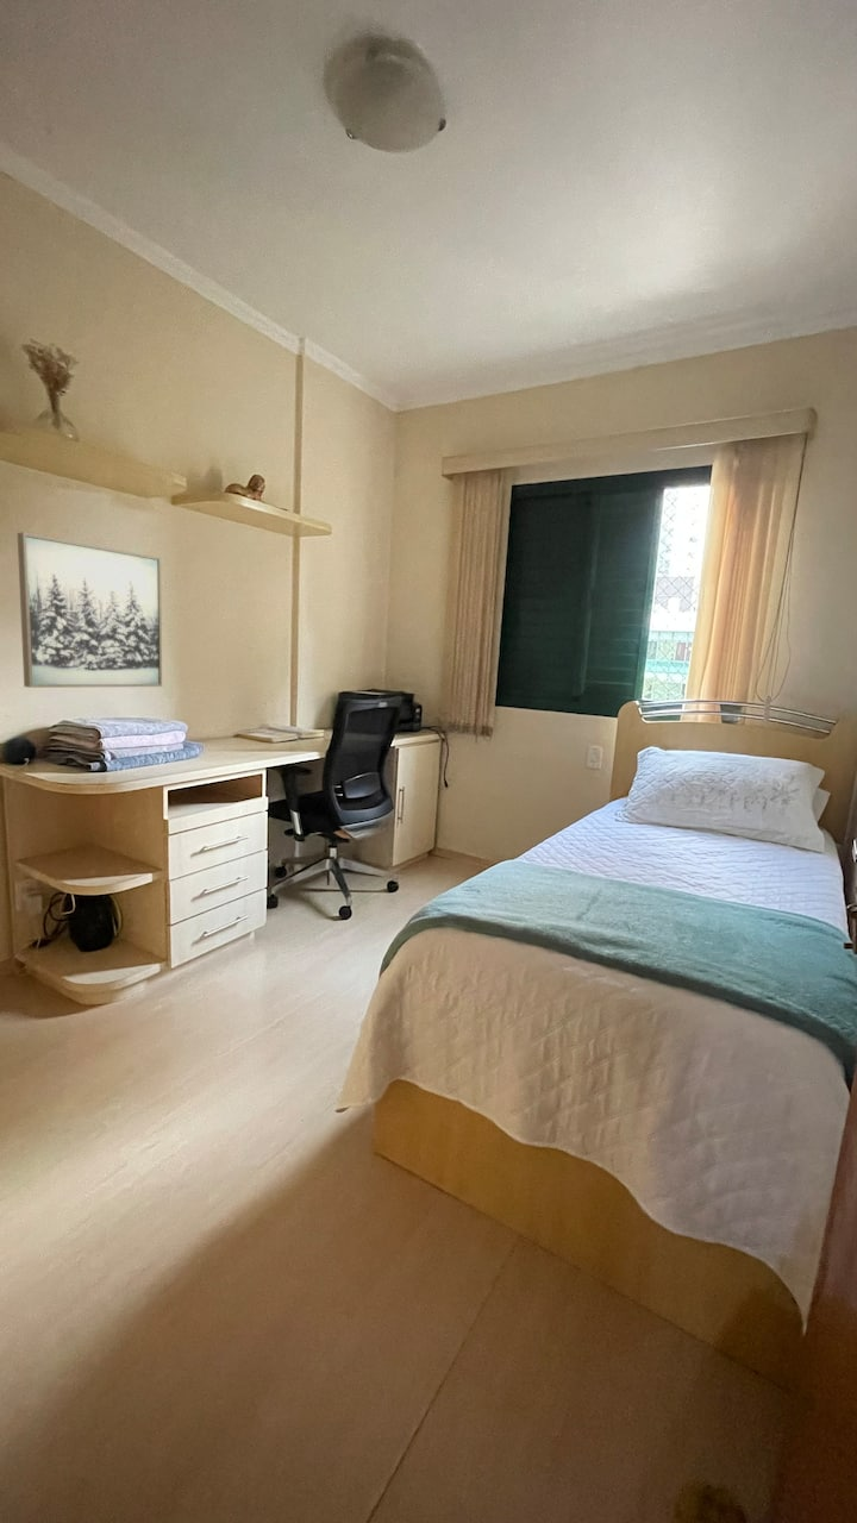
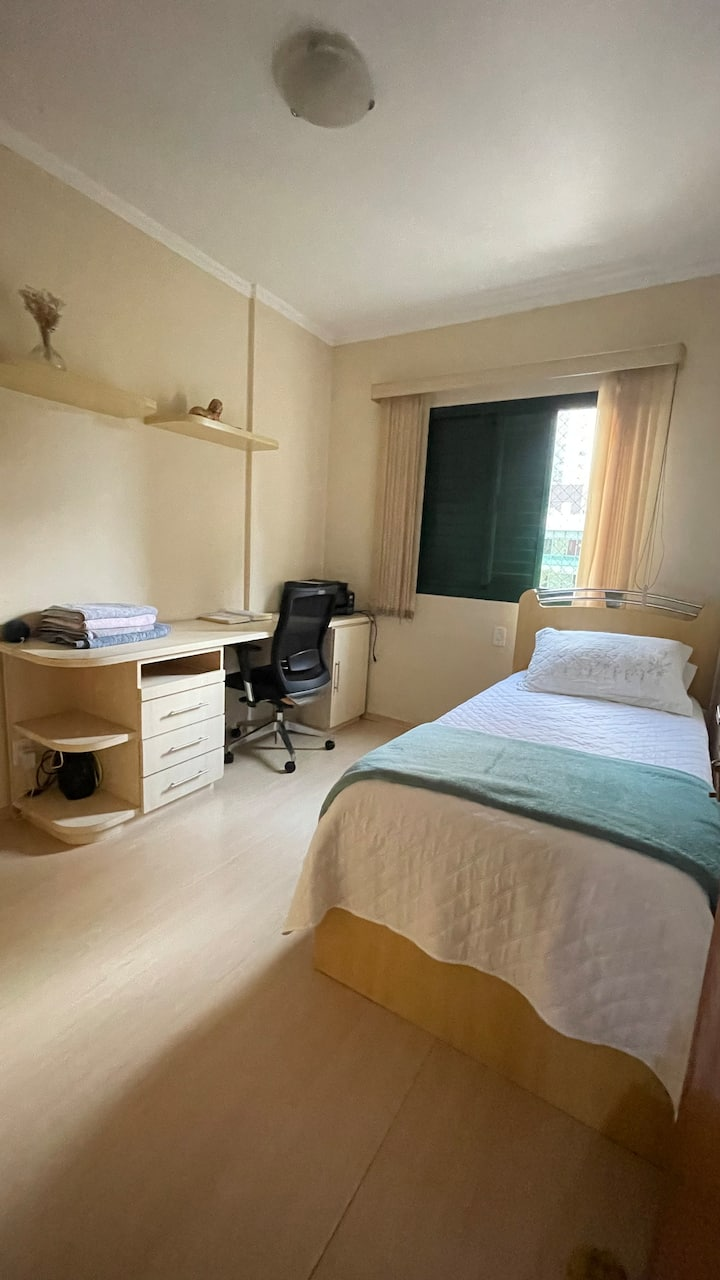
- wall art [17,531,163,689]
